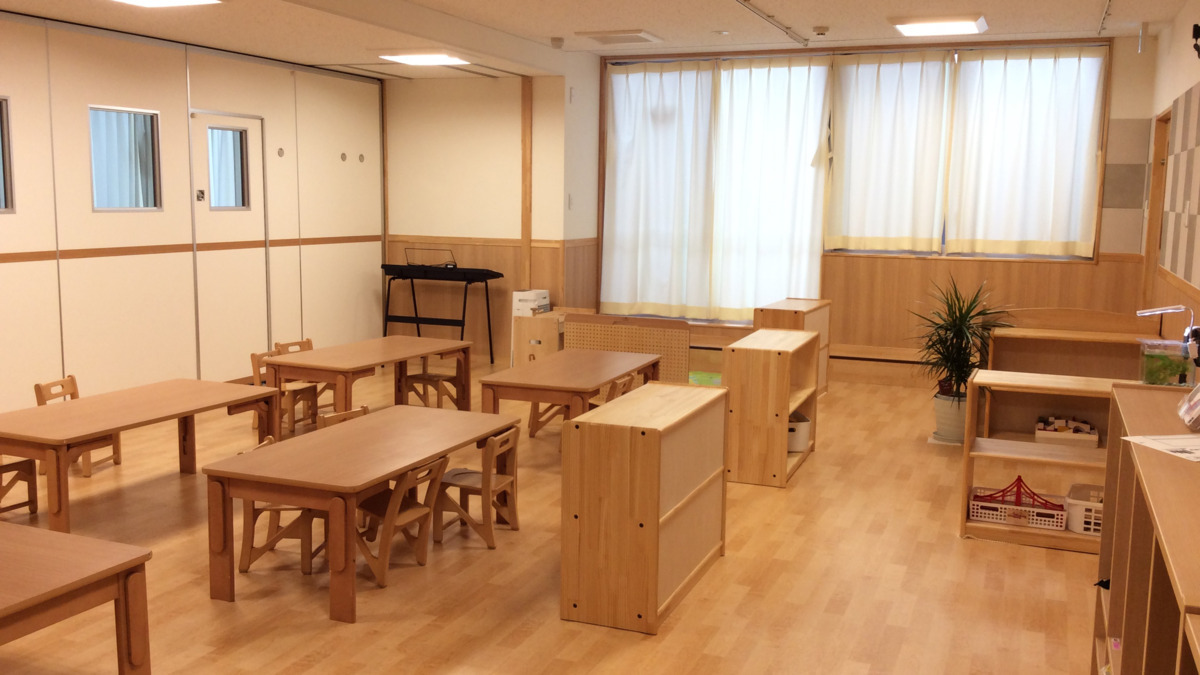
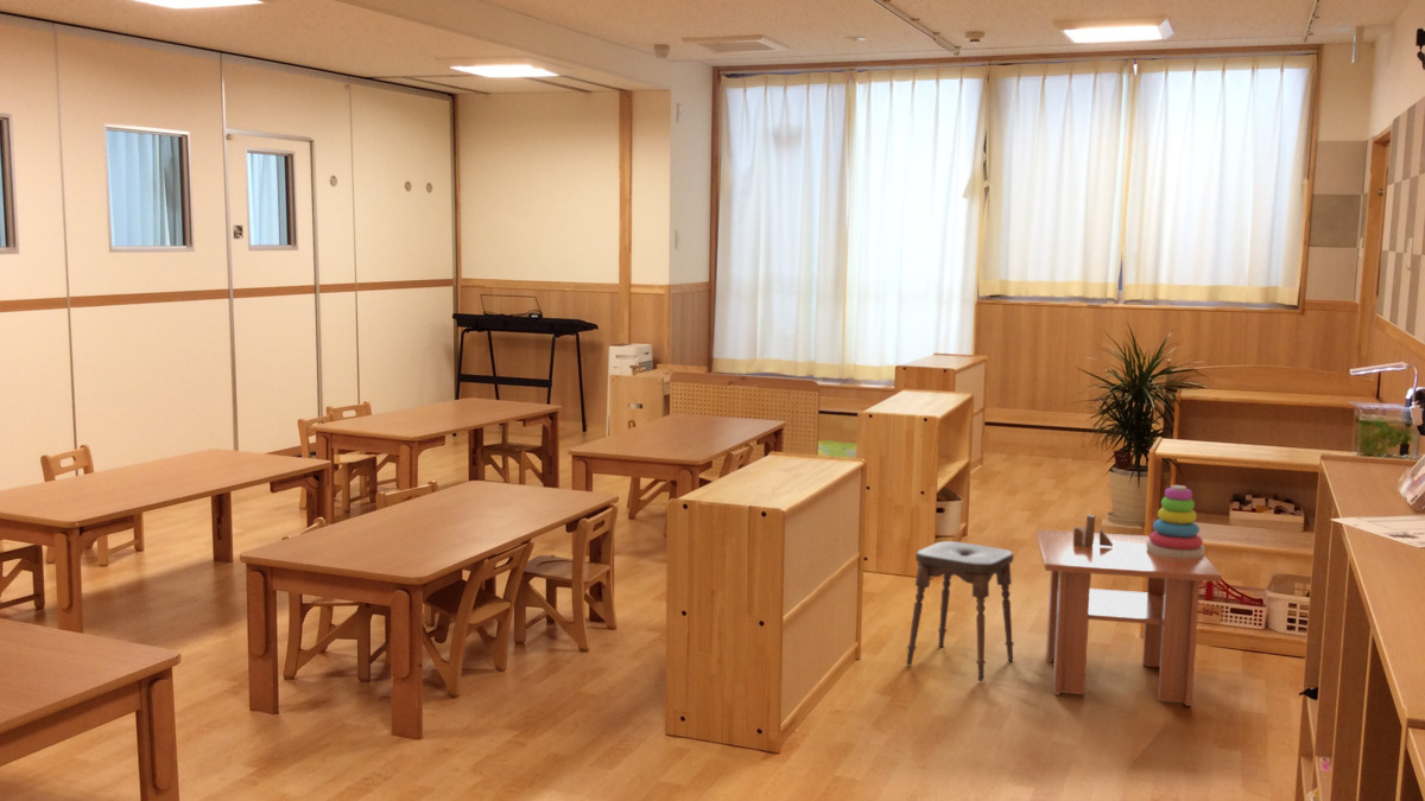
+ stacking toy [1146,484,1206,558]
+ coffee table [1034,528,1223,707]
+ wooden block set [1072,514,1114,547]
+ stool [905,540,1015,682]
